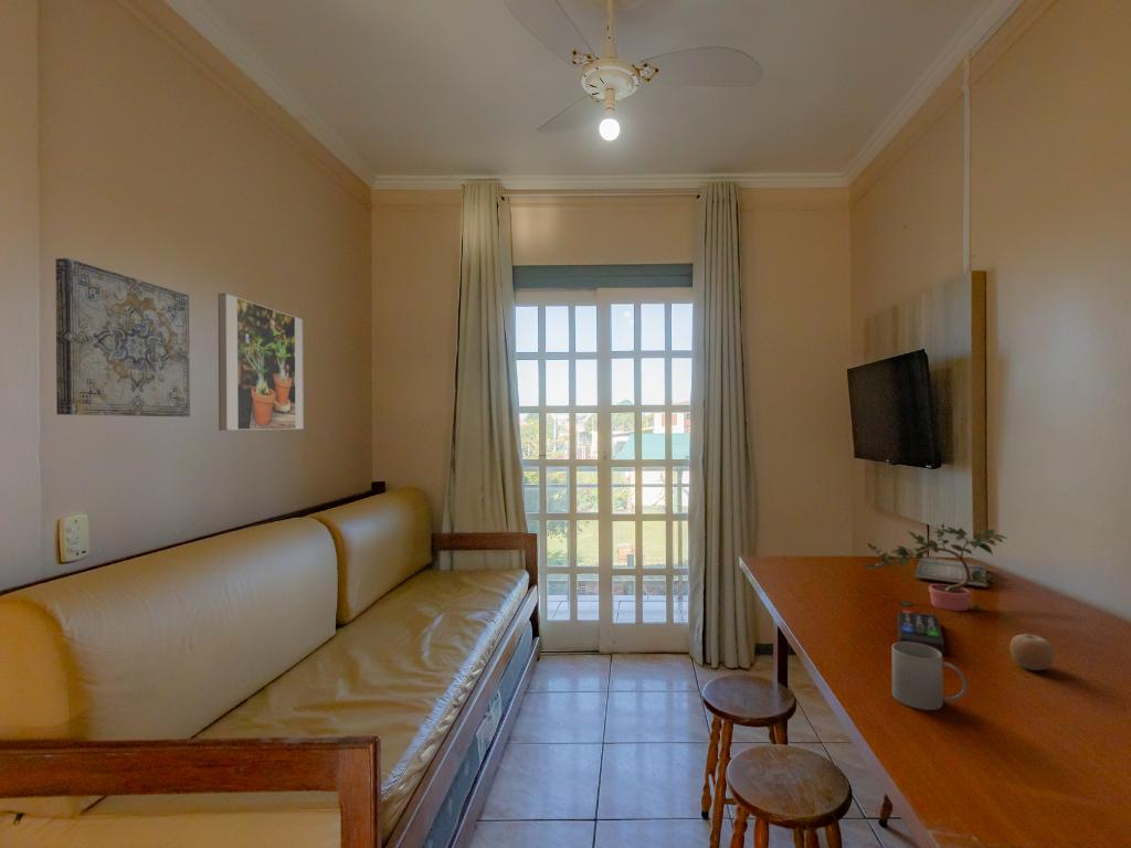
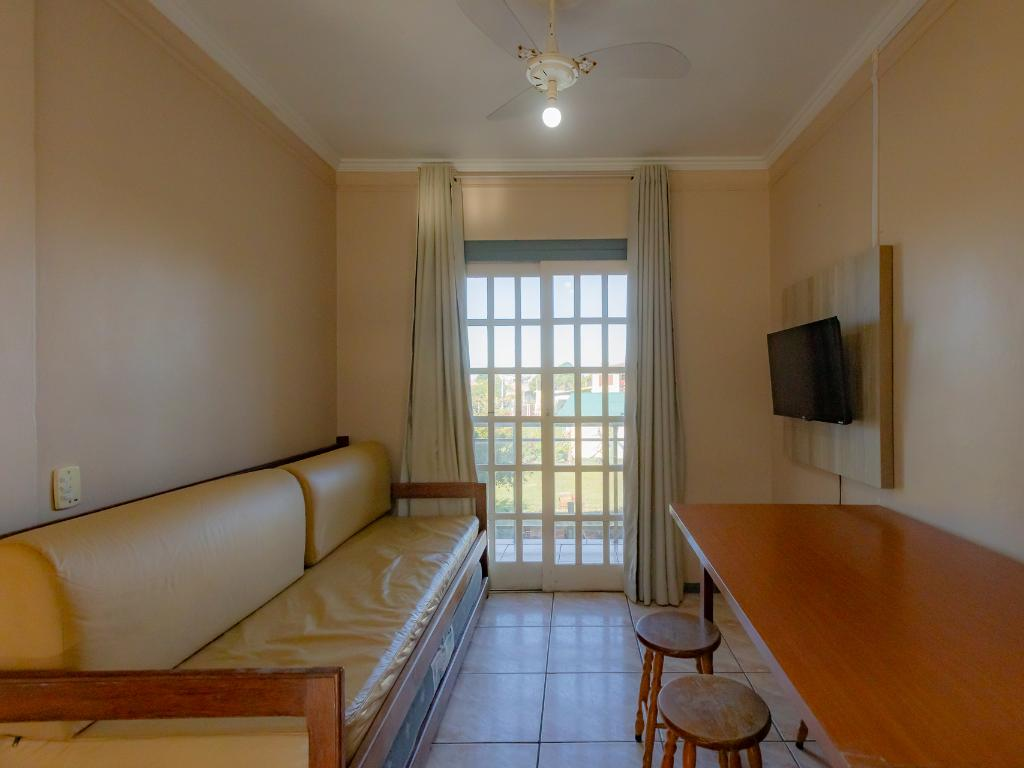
- mug [891,642,968,711]
- wall art [55,257,191,417]
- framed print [218,293,305,432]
- potted plant [865,522,1008,612]
- hardback book [913,555,989,589]
- fruit [1010,628,1056,671]
- remote control [897,610,945,655]
